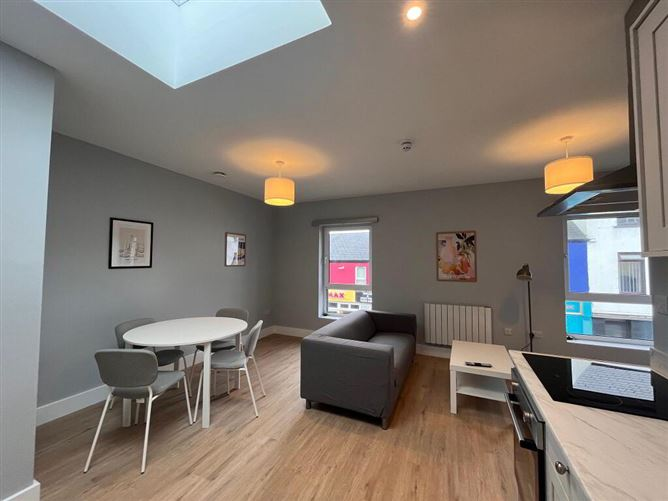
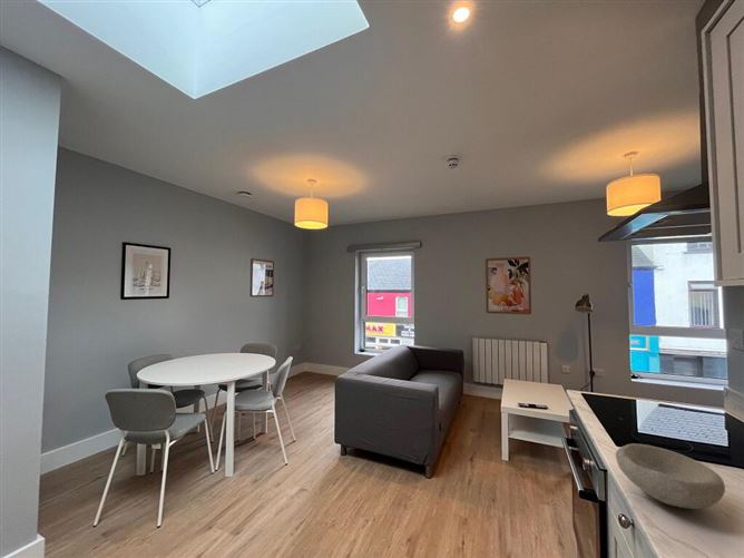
+ bowl [615,442,726,510]
